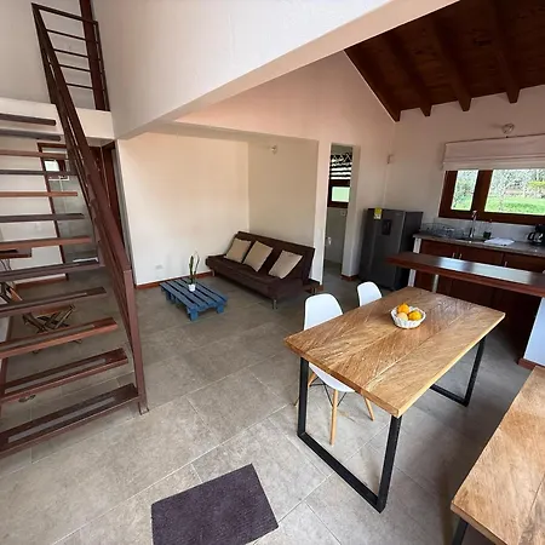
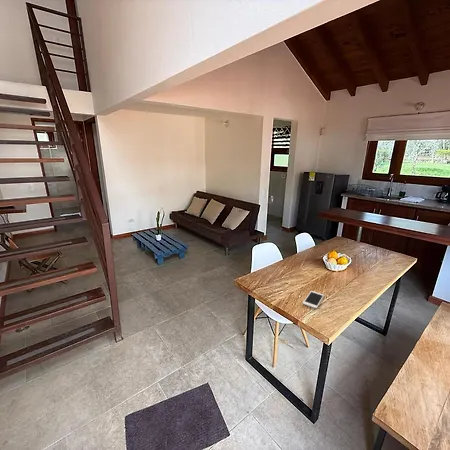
+ cell phone [302,290,325,309]
